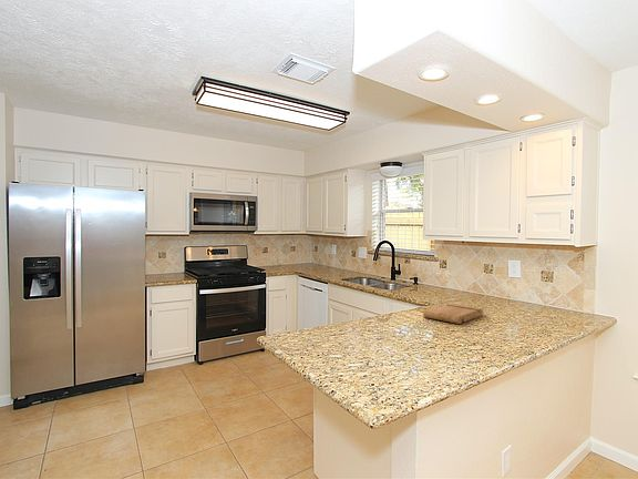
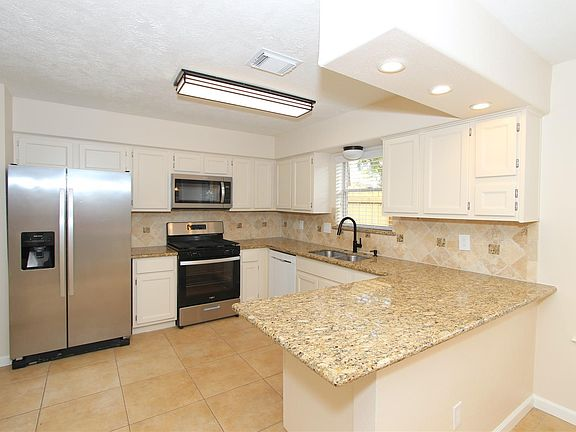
- cutting board [422,303,484,325]
